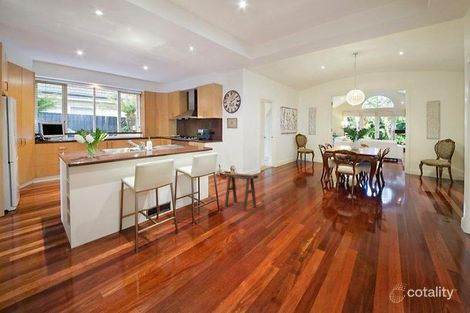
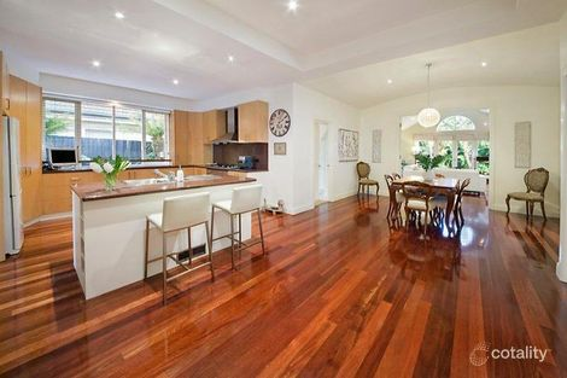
- stool [222,172,259,210]
